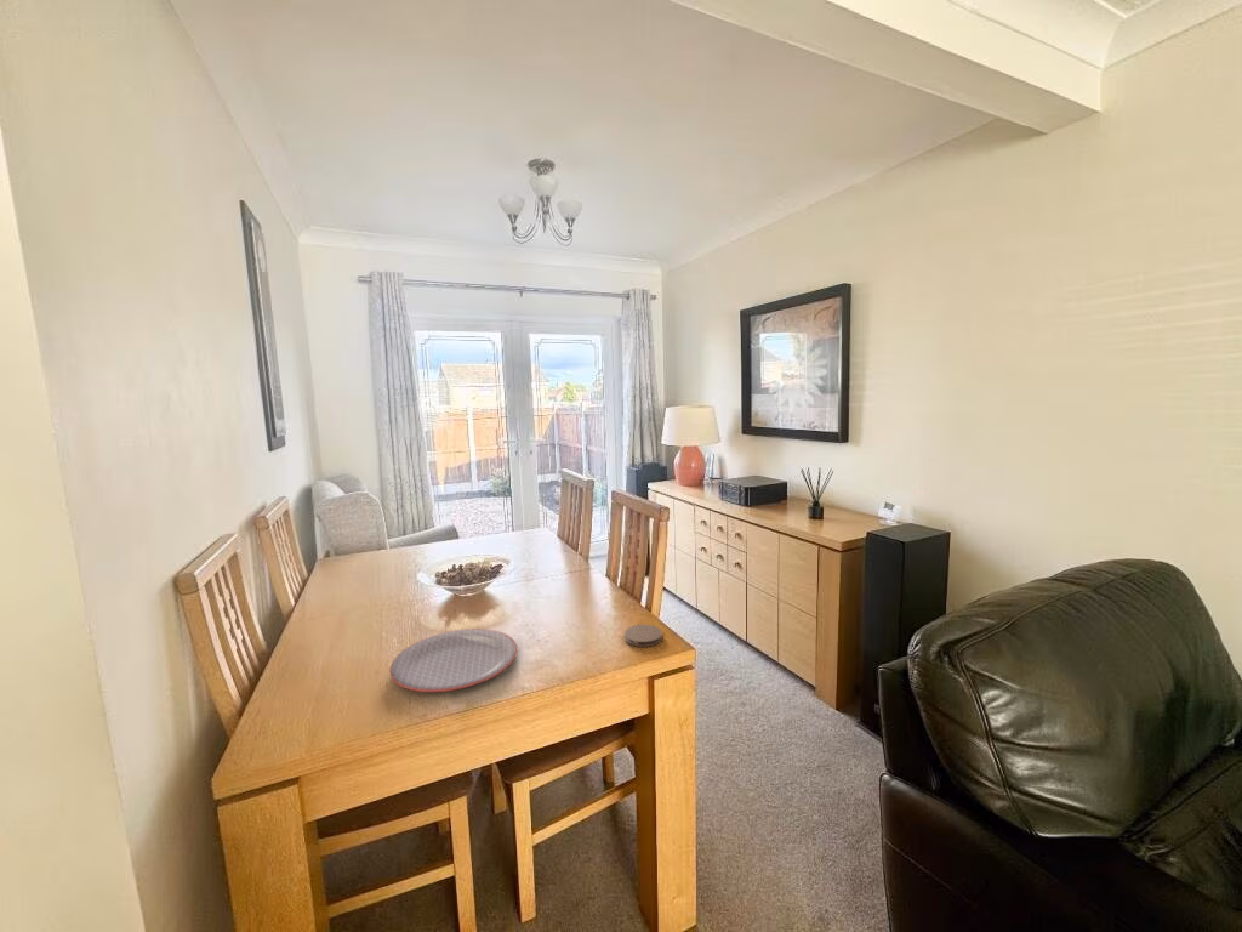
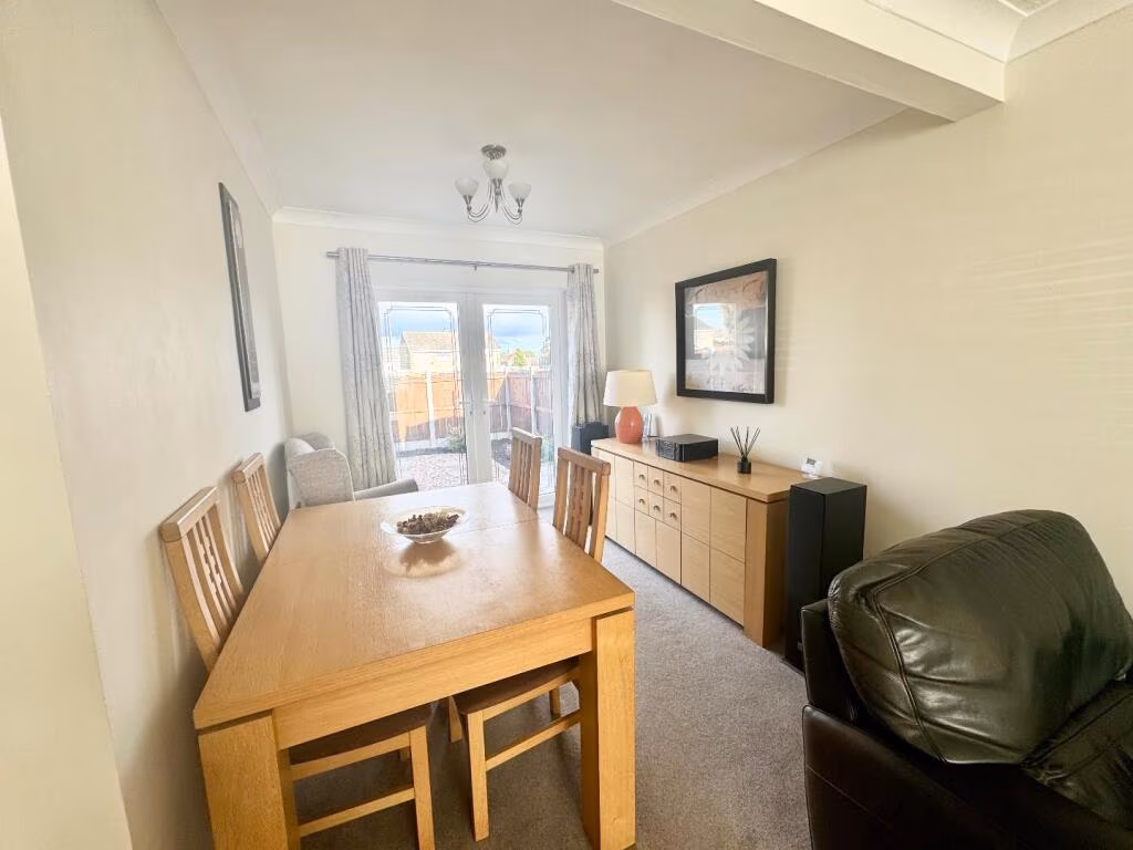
- plate [388,627,519,693]
- coaster [623,624,663,648]
